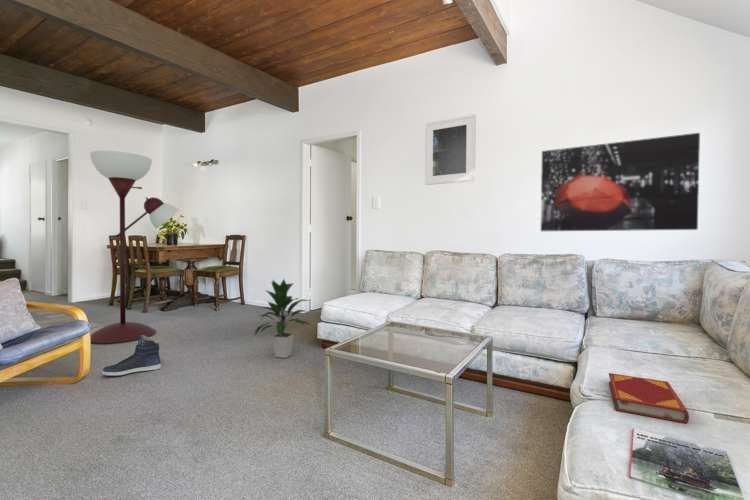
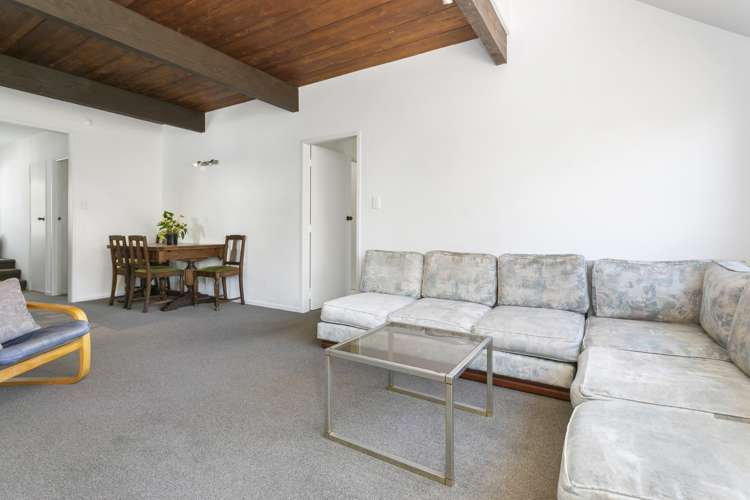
- indoor plant [254,278,313,359]
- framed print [424,113,477,186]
- wall art [540,132,701,232]
- sneaker [101,335,162,377]
- magazine [628,427,745,500]
- floor lamp [89,150,180,344]
- hardback book [608,372,690,424]
